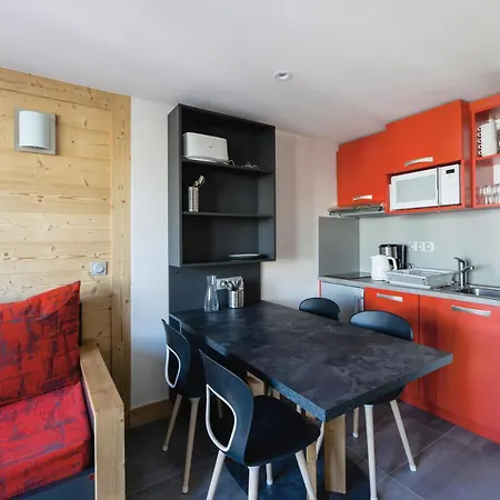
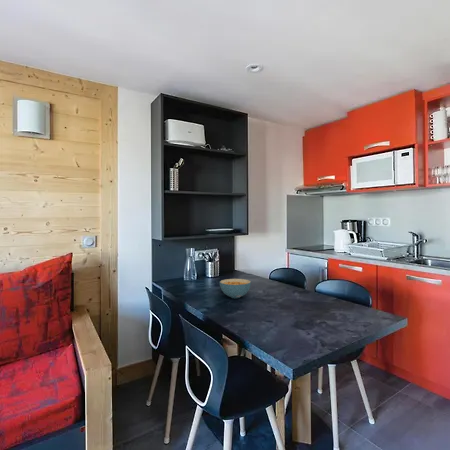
+ cereal bowl [219,278,252,299]
